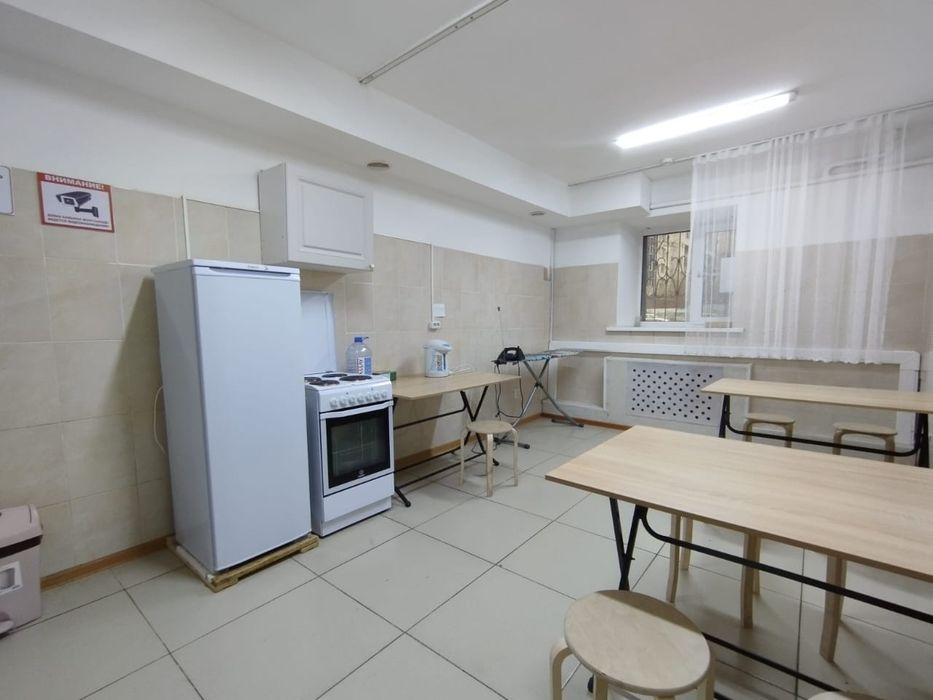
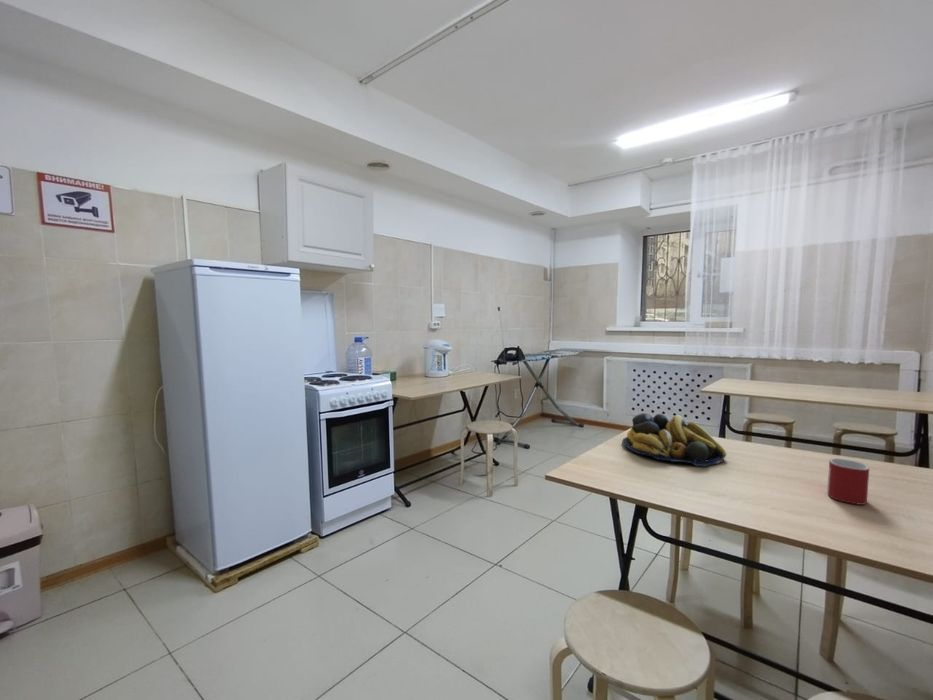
+ mug [826,457,870,506]
+ fruit bowl [621,412,727,468]
